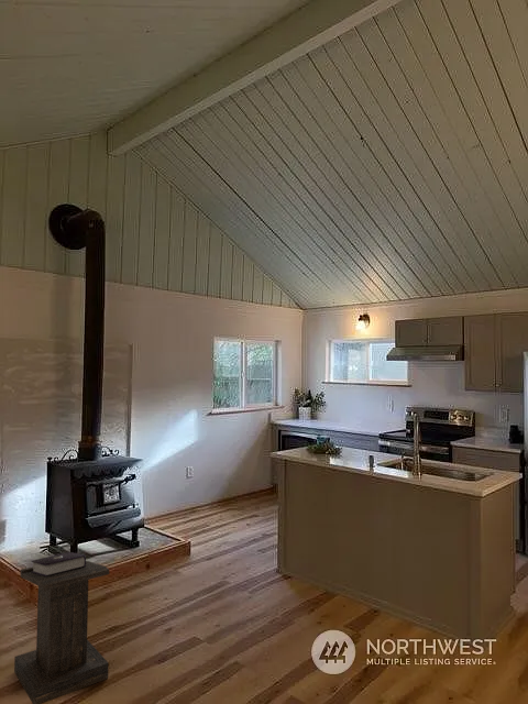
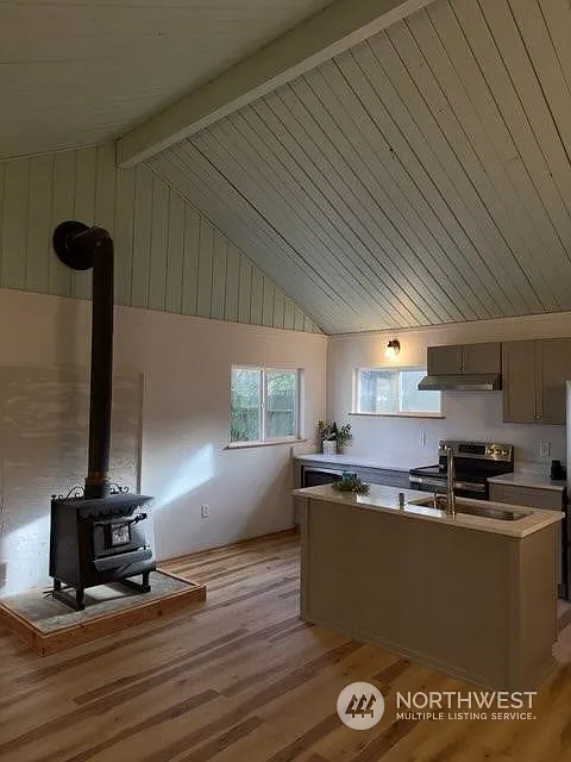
- lectern [13,551,110,704]
